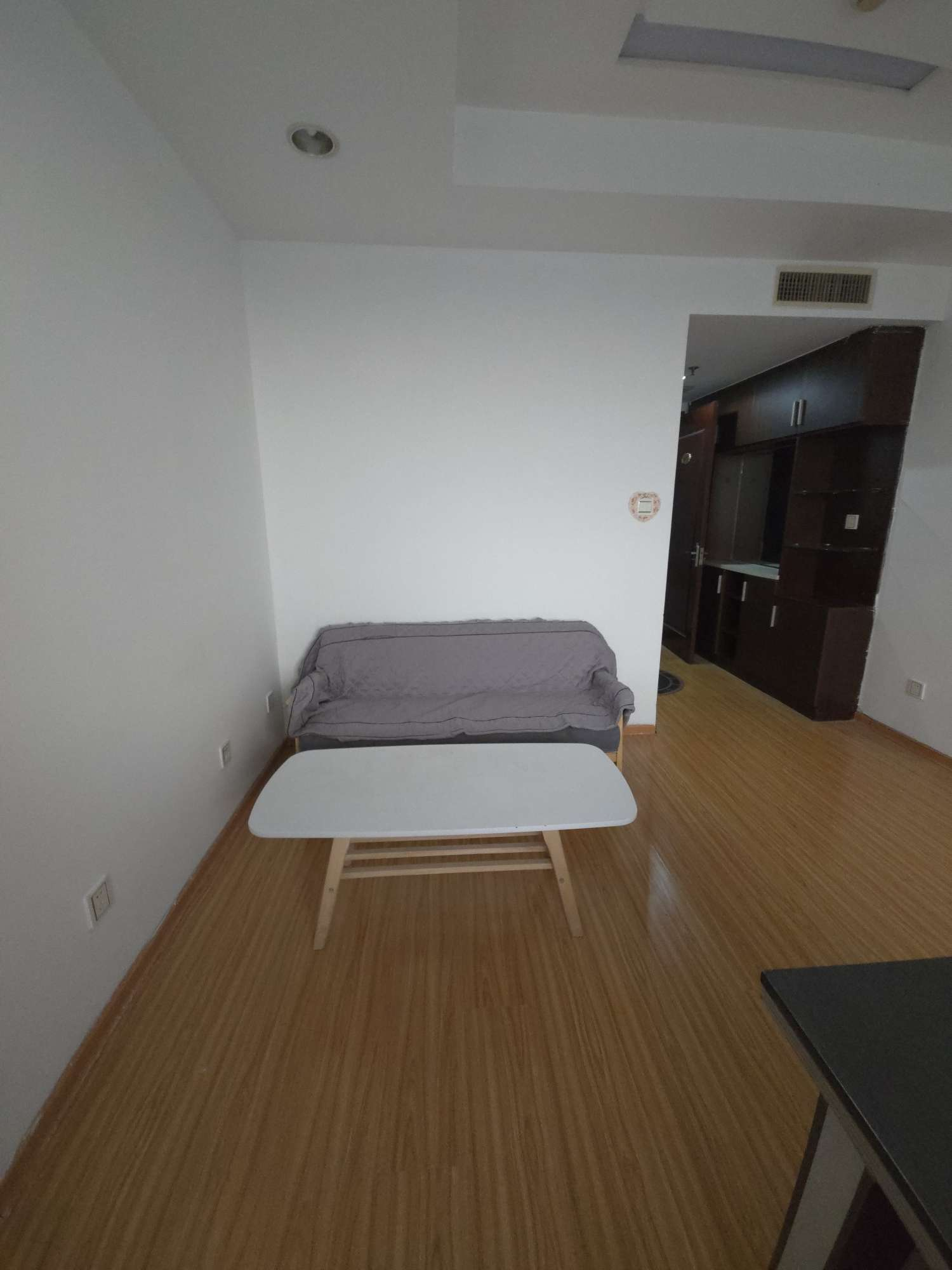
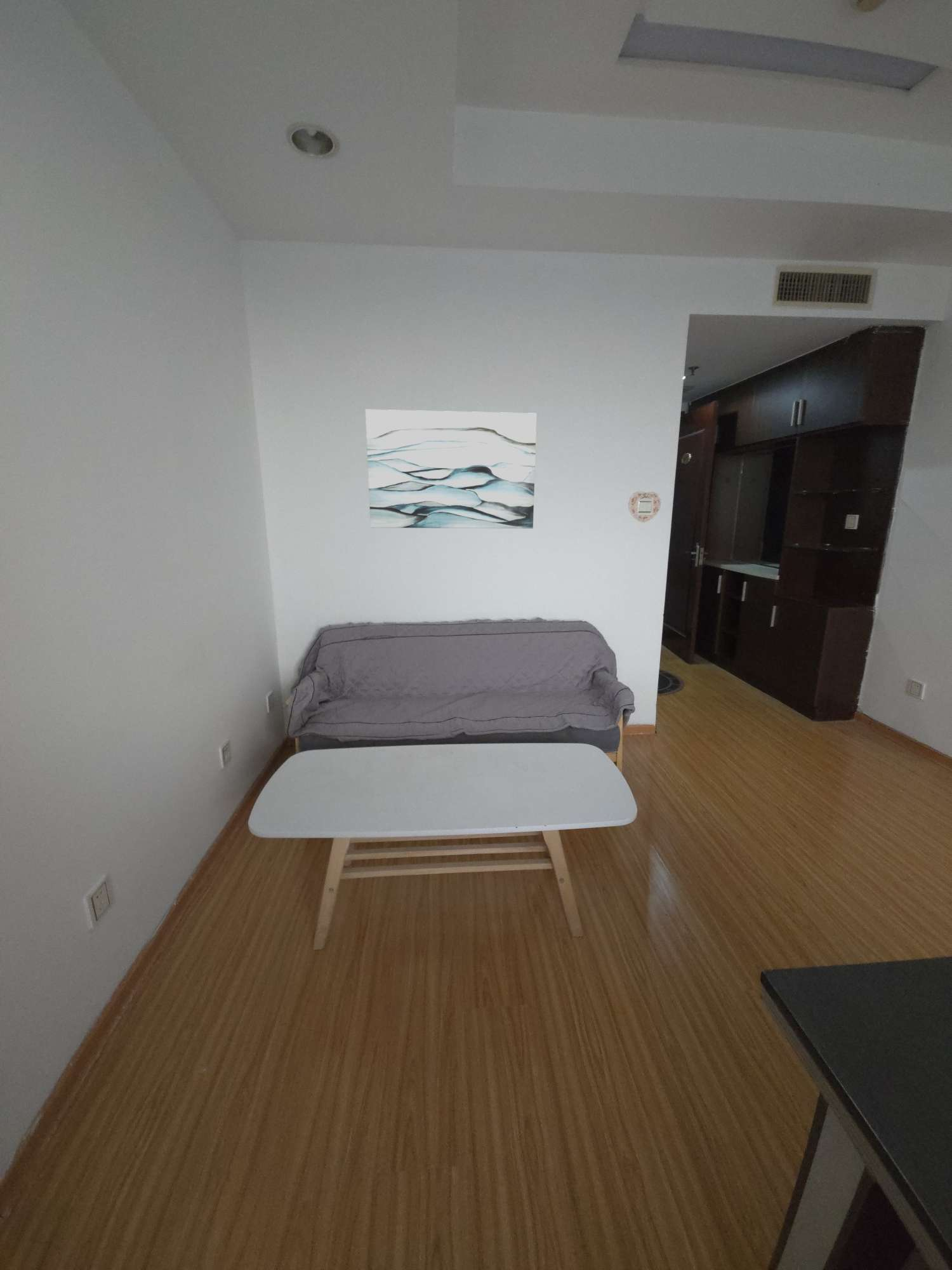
+ wall art [365,409,537,529]
